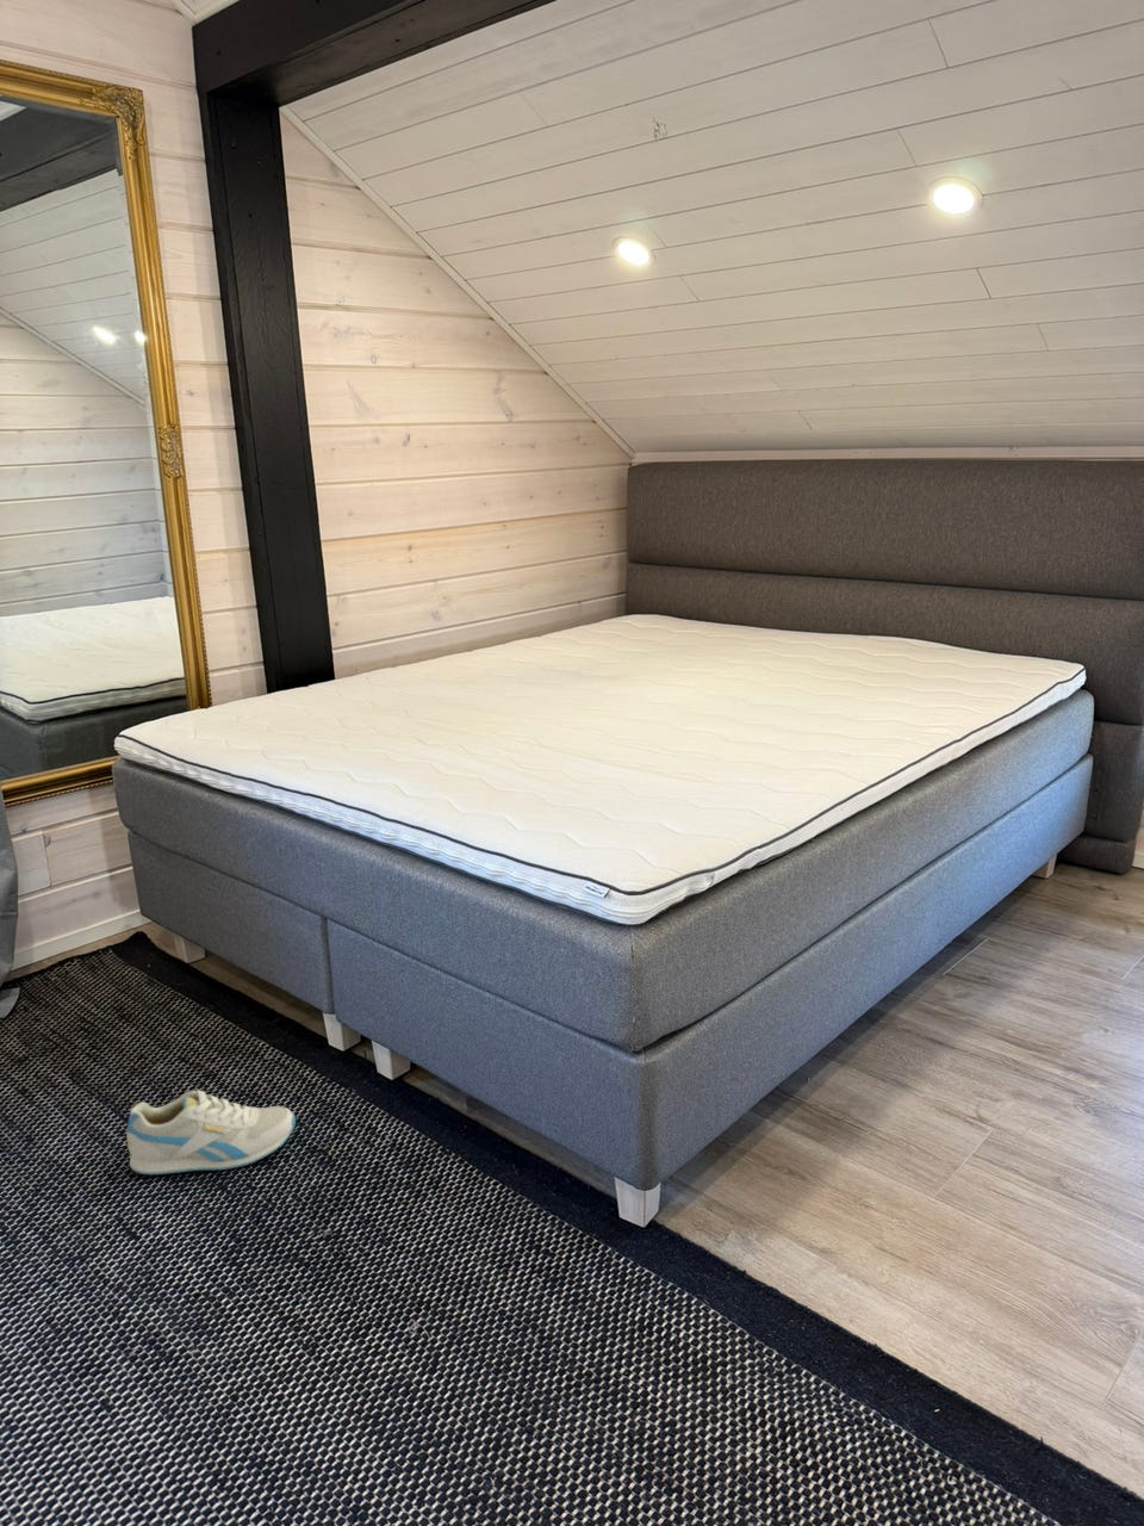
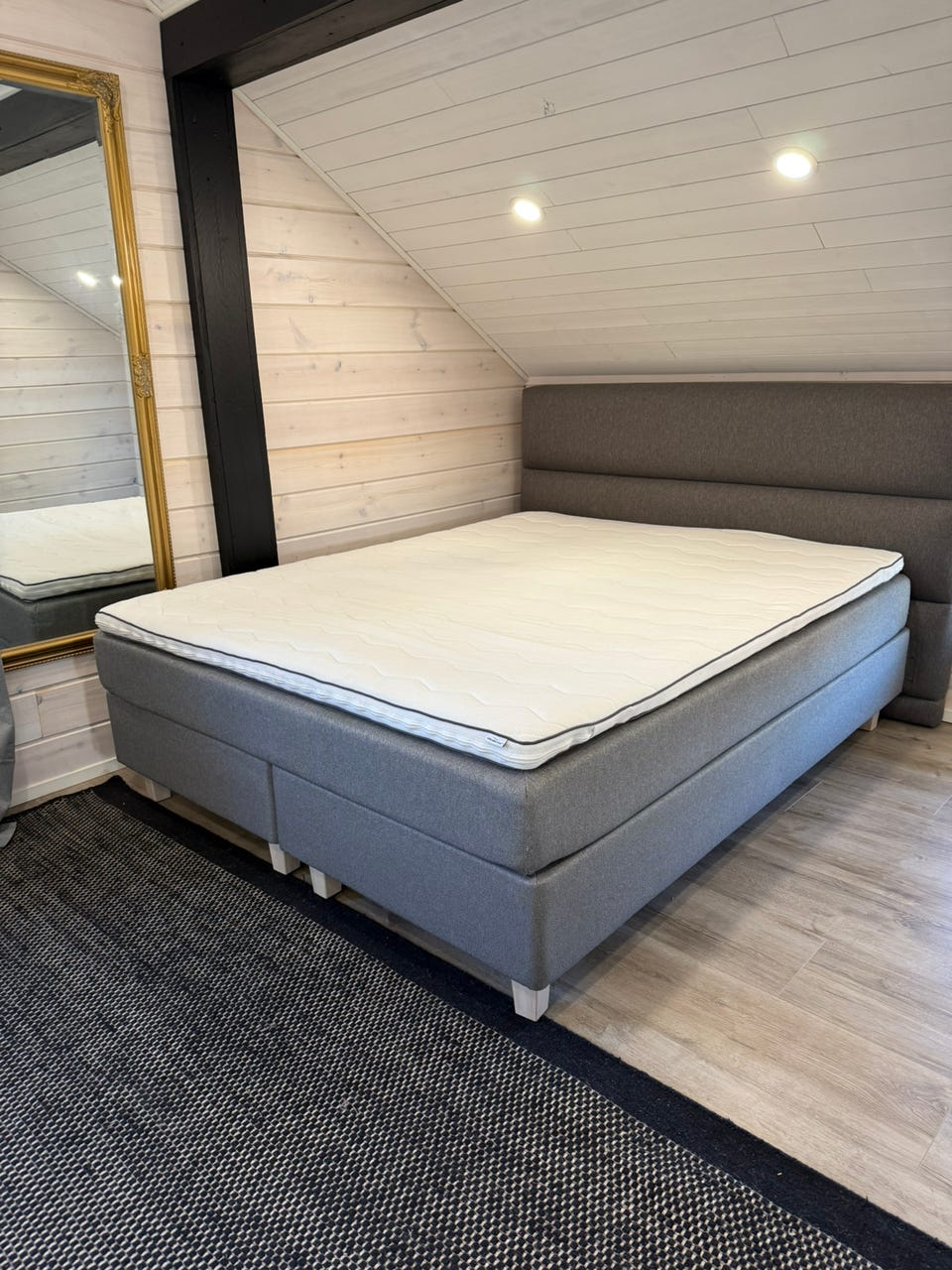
- sneaker [125,1089,297,1175]
